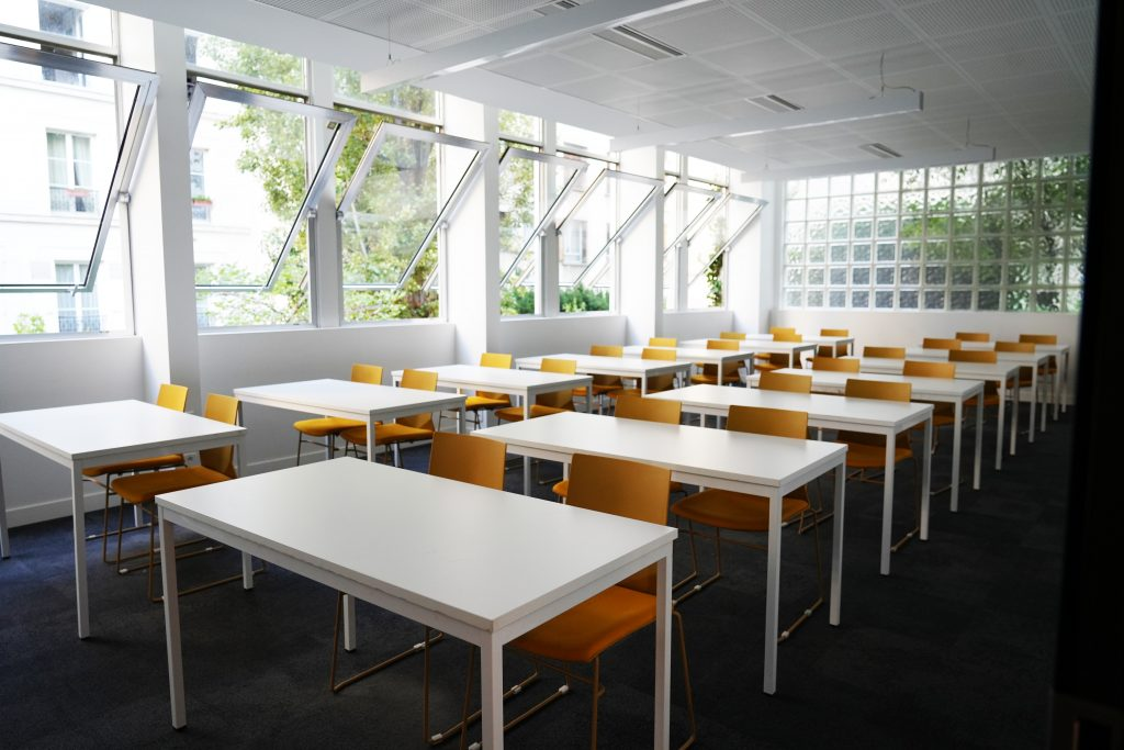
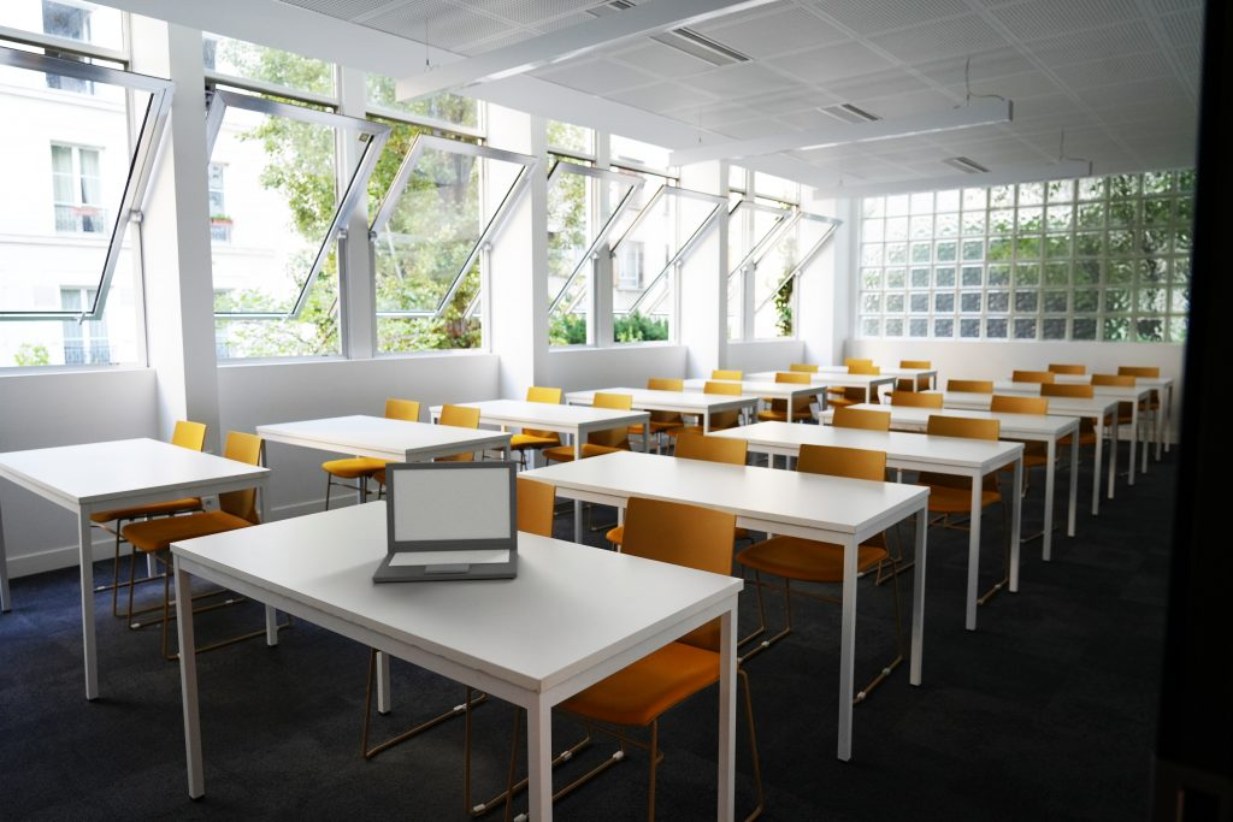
+ laptop [371,460,519,584]
